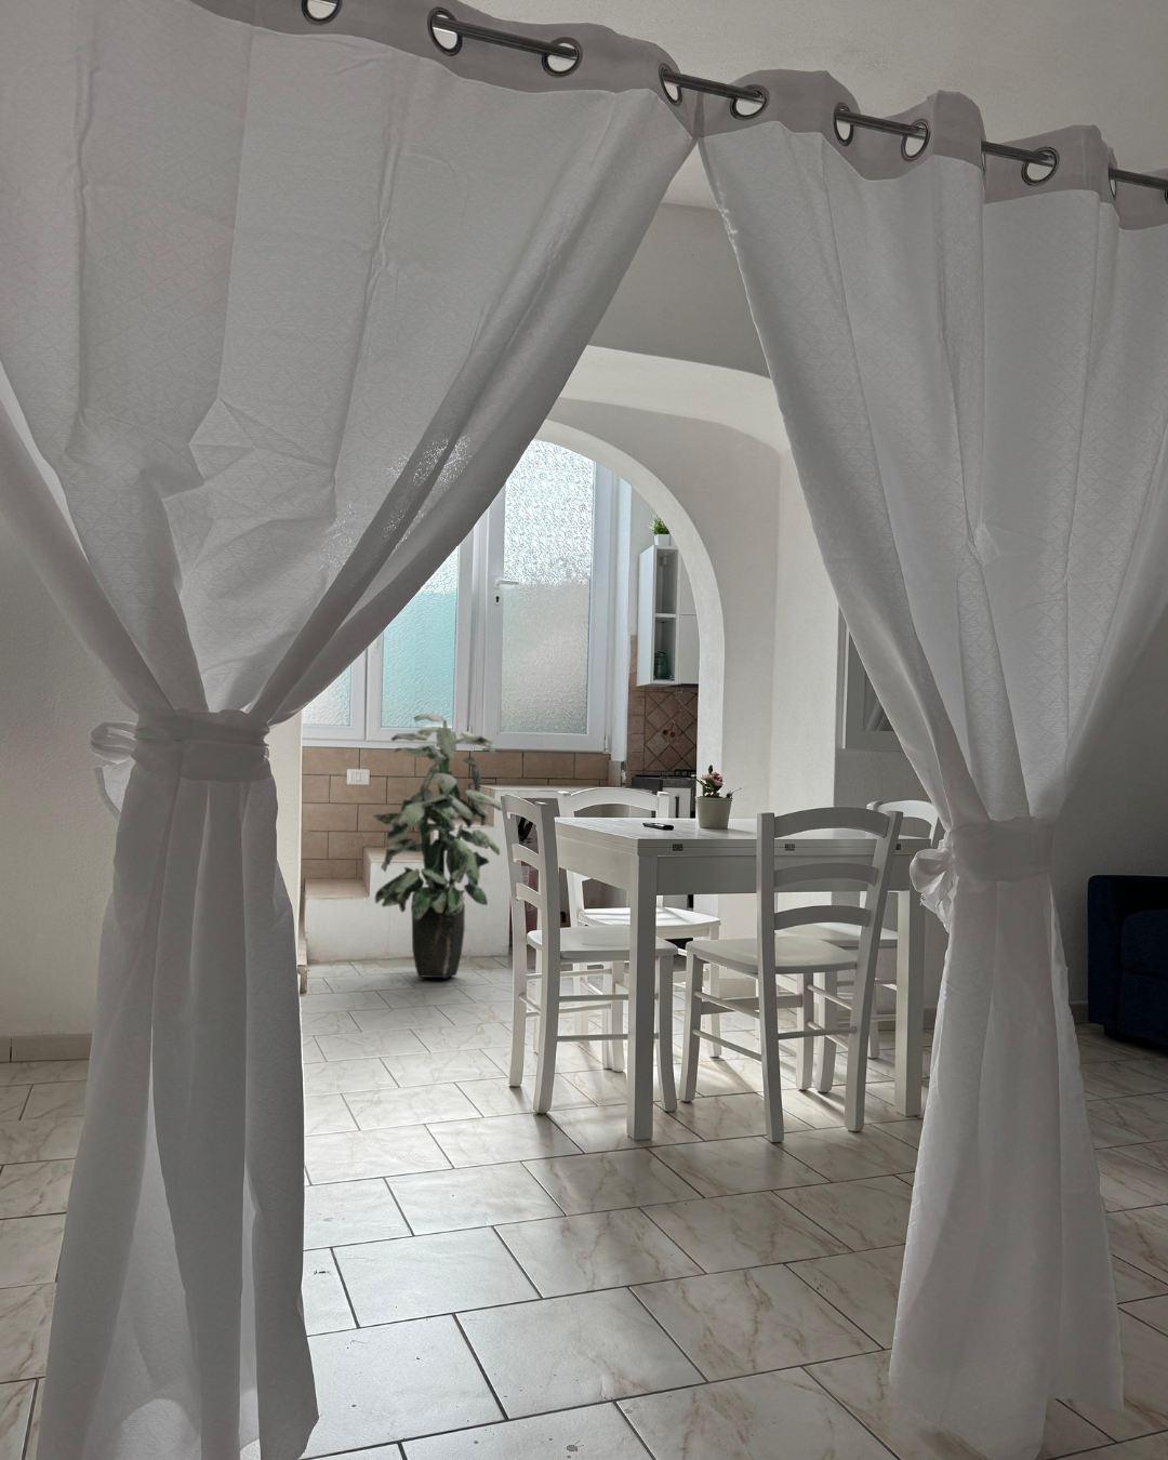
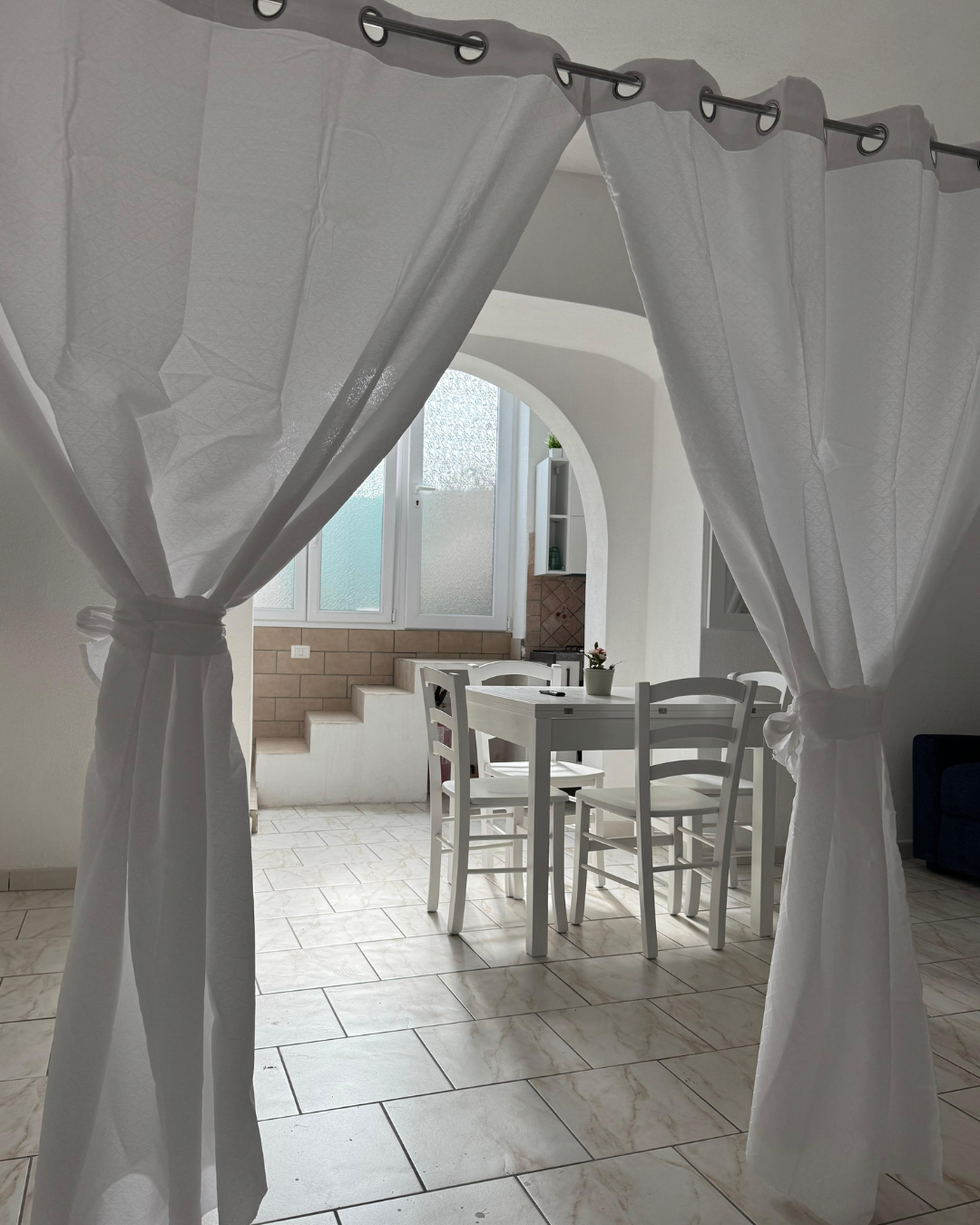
- indoor plant [372,713,503,978]
